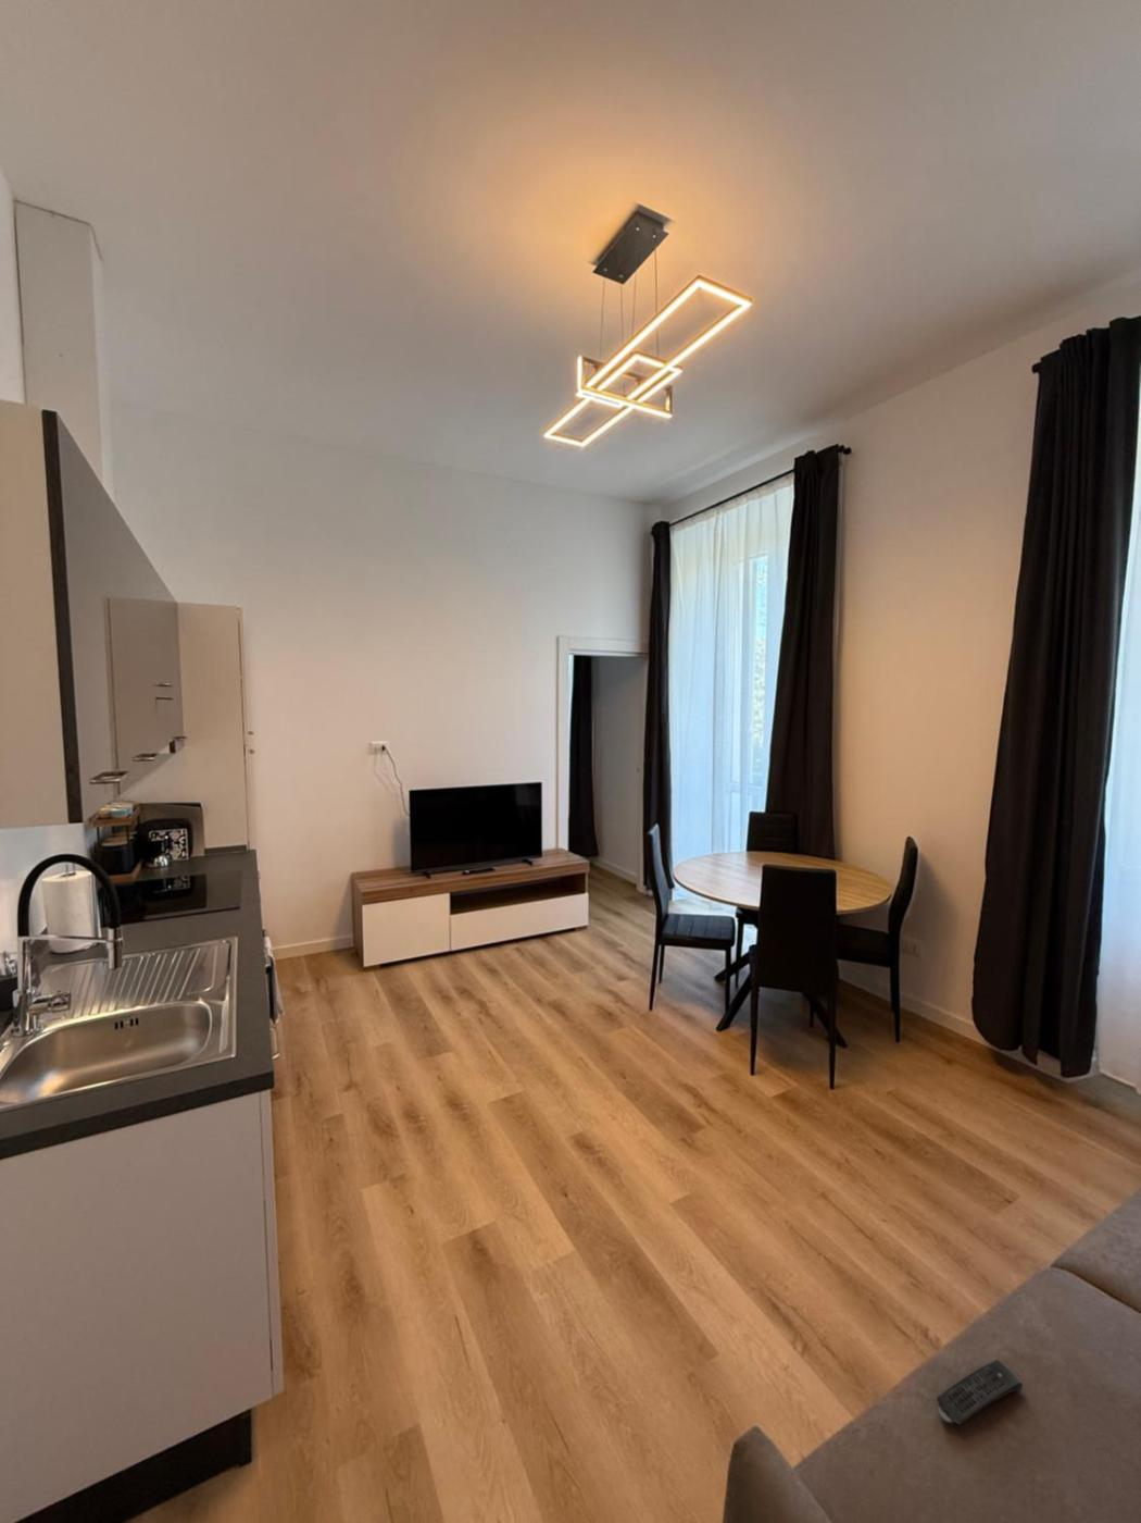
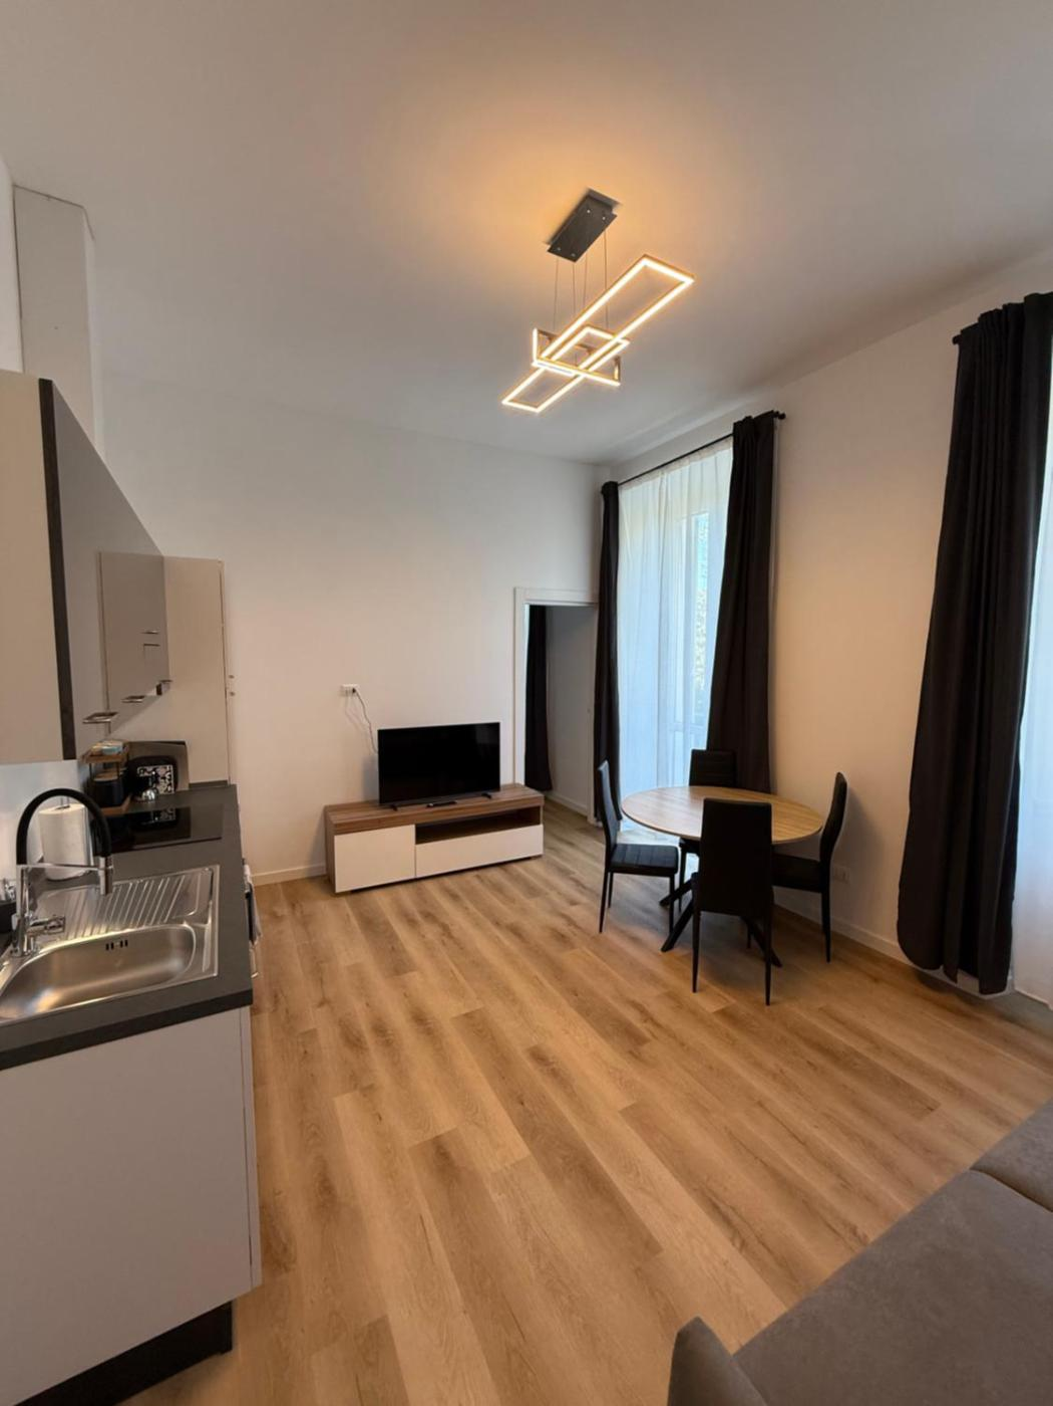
- remote control [936,1359,1024,1426]
